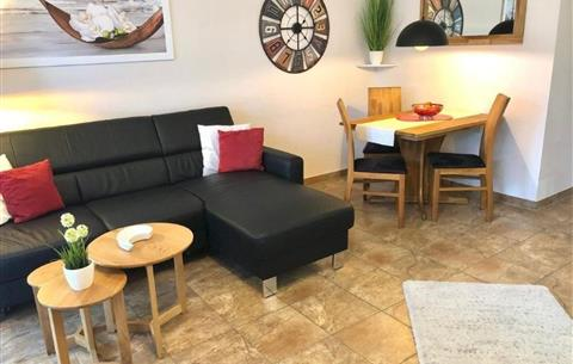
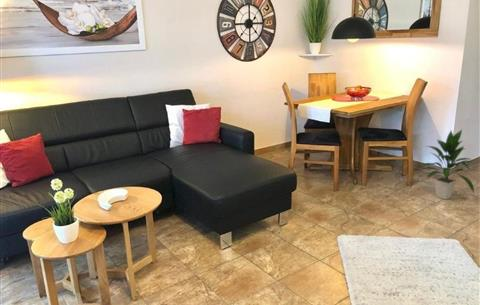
+ indoor plant [418,129,475,201]
